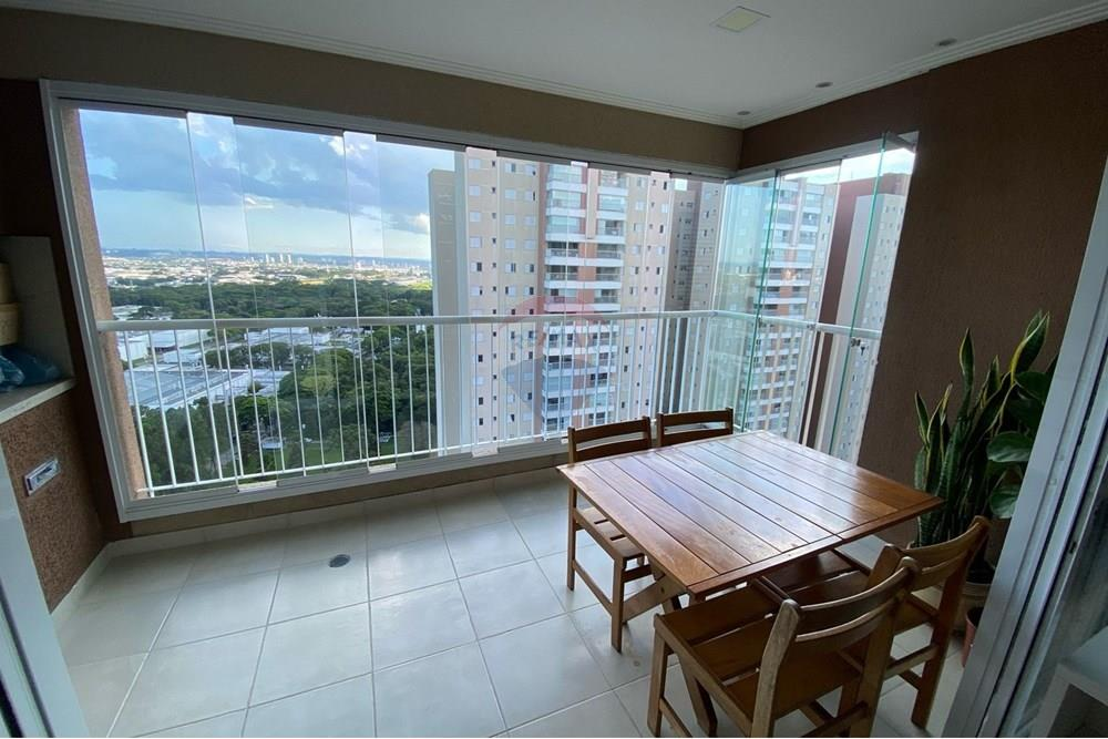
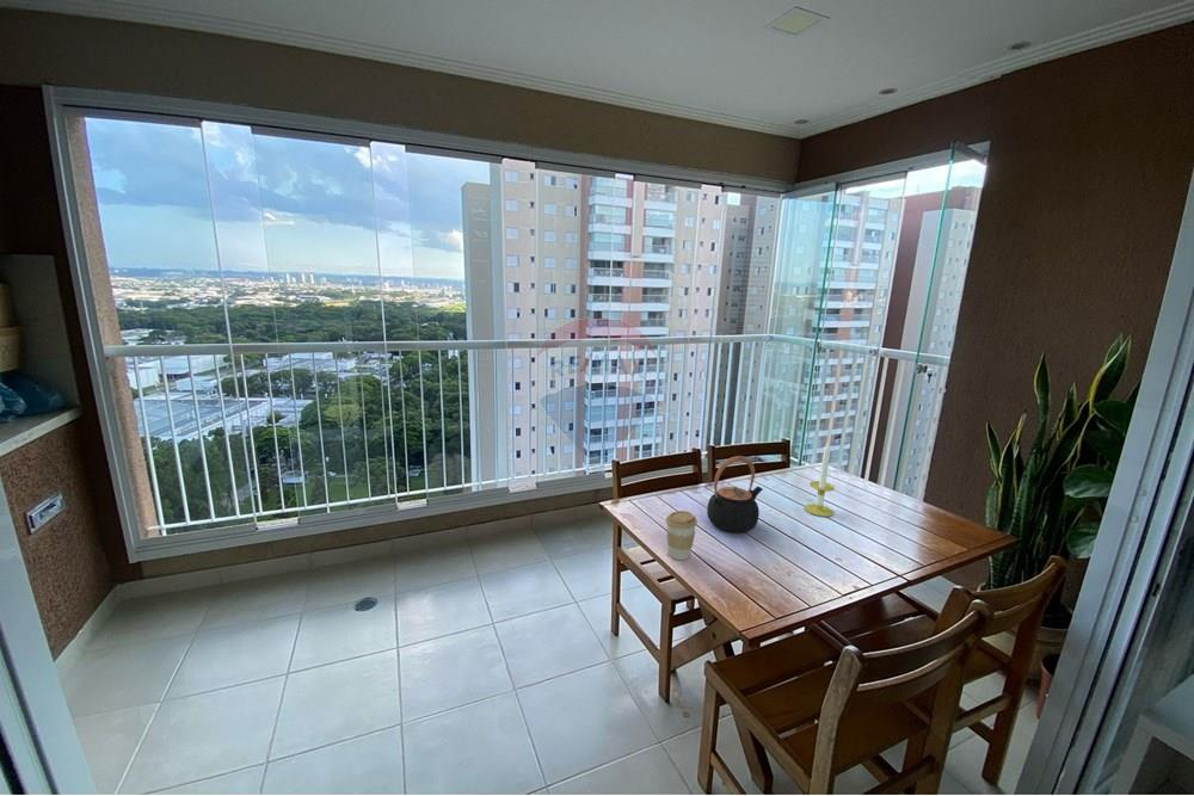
+ candle [804,442,836,518]
+ coffee cup [665,510,698,561]
+ teapot [706,455,764,535]
